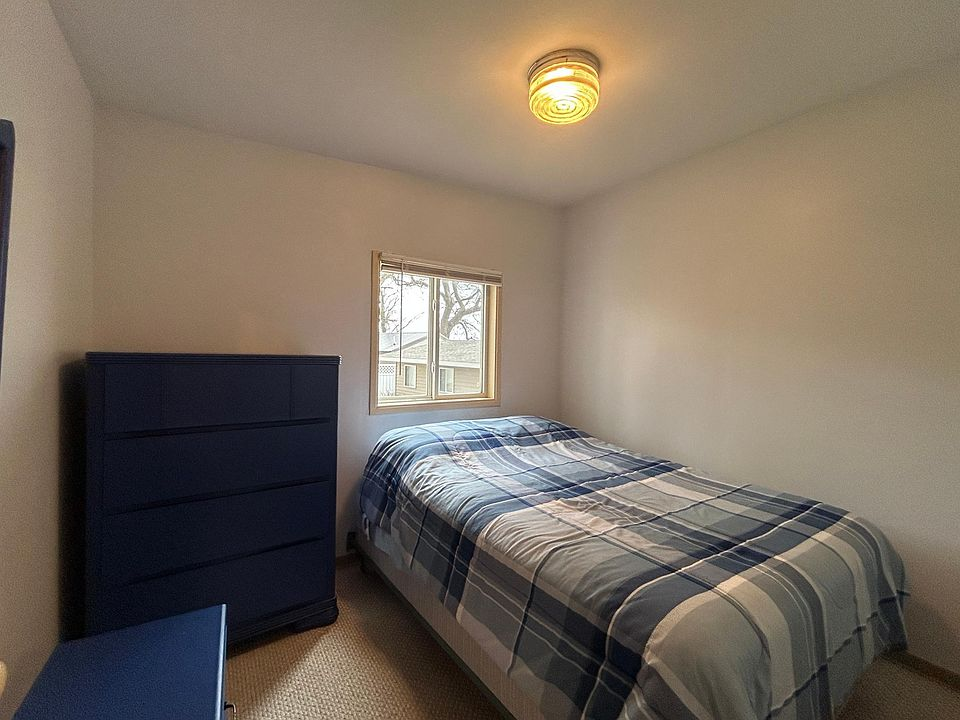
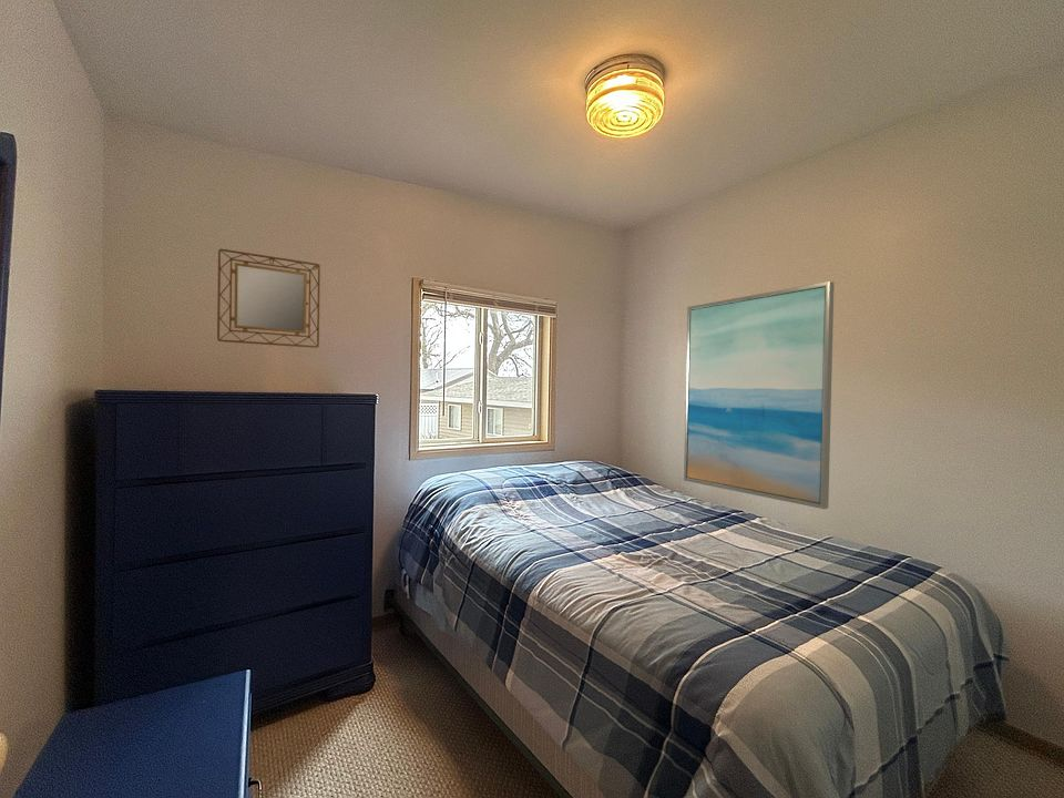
+ home mirror [216,248,321,349]
+ wall art [683,280,836,510]
